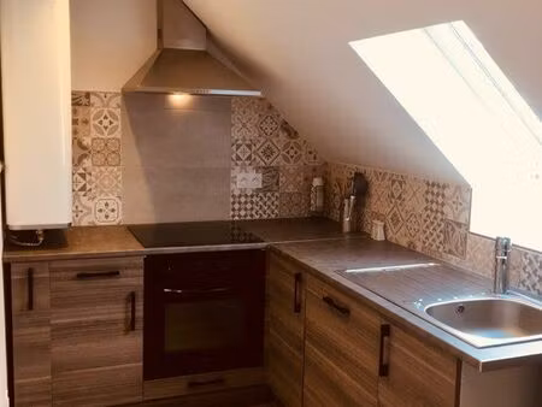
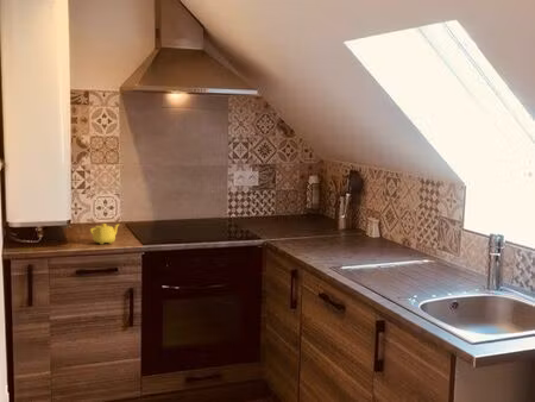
+ teapot [89,222,121,245]
